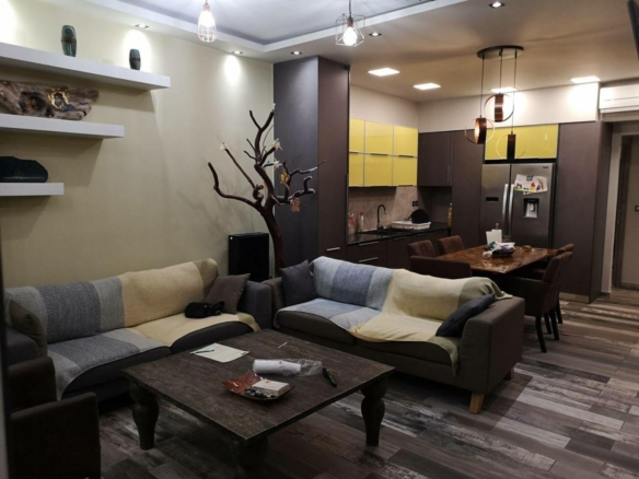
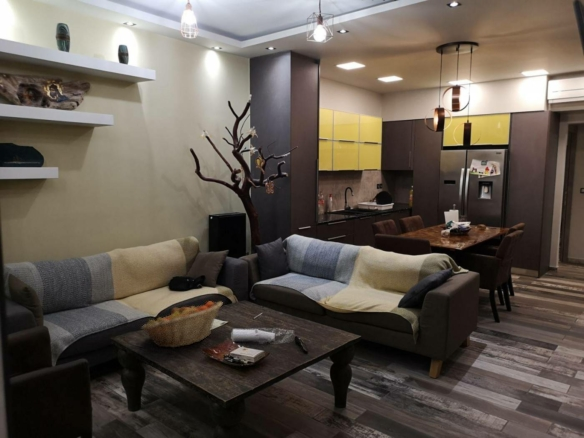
+ fruit basket [140,301,224,348]
